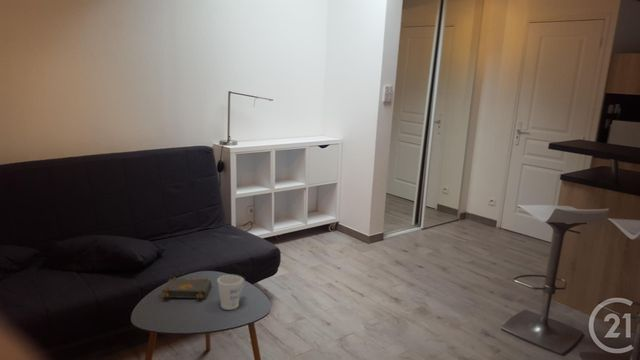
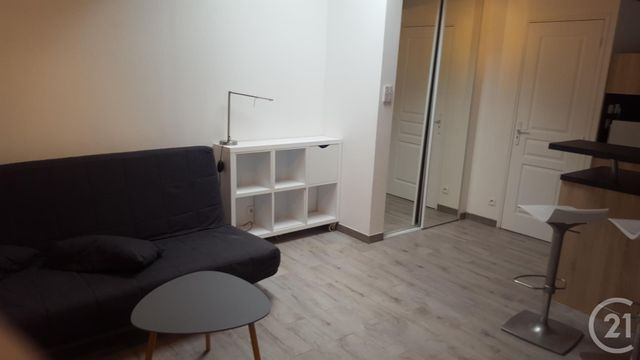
- book [161,276,212,300]
- mug [217,274,246,311]
